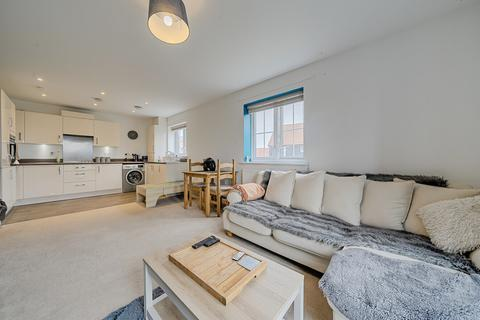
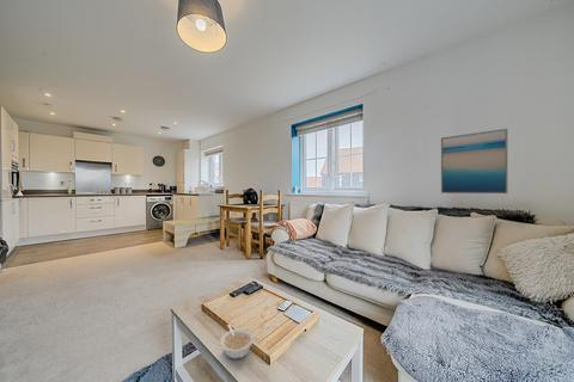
+ wall art [440,128,509,195]
+ legume [219,322,255,361]
